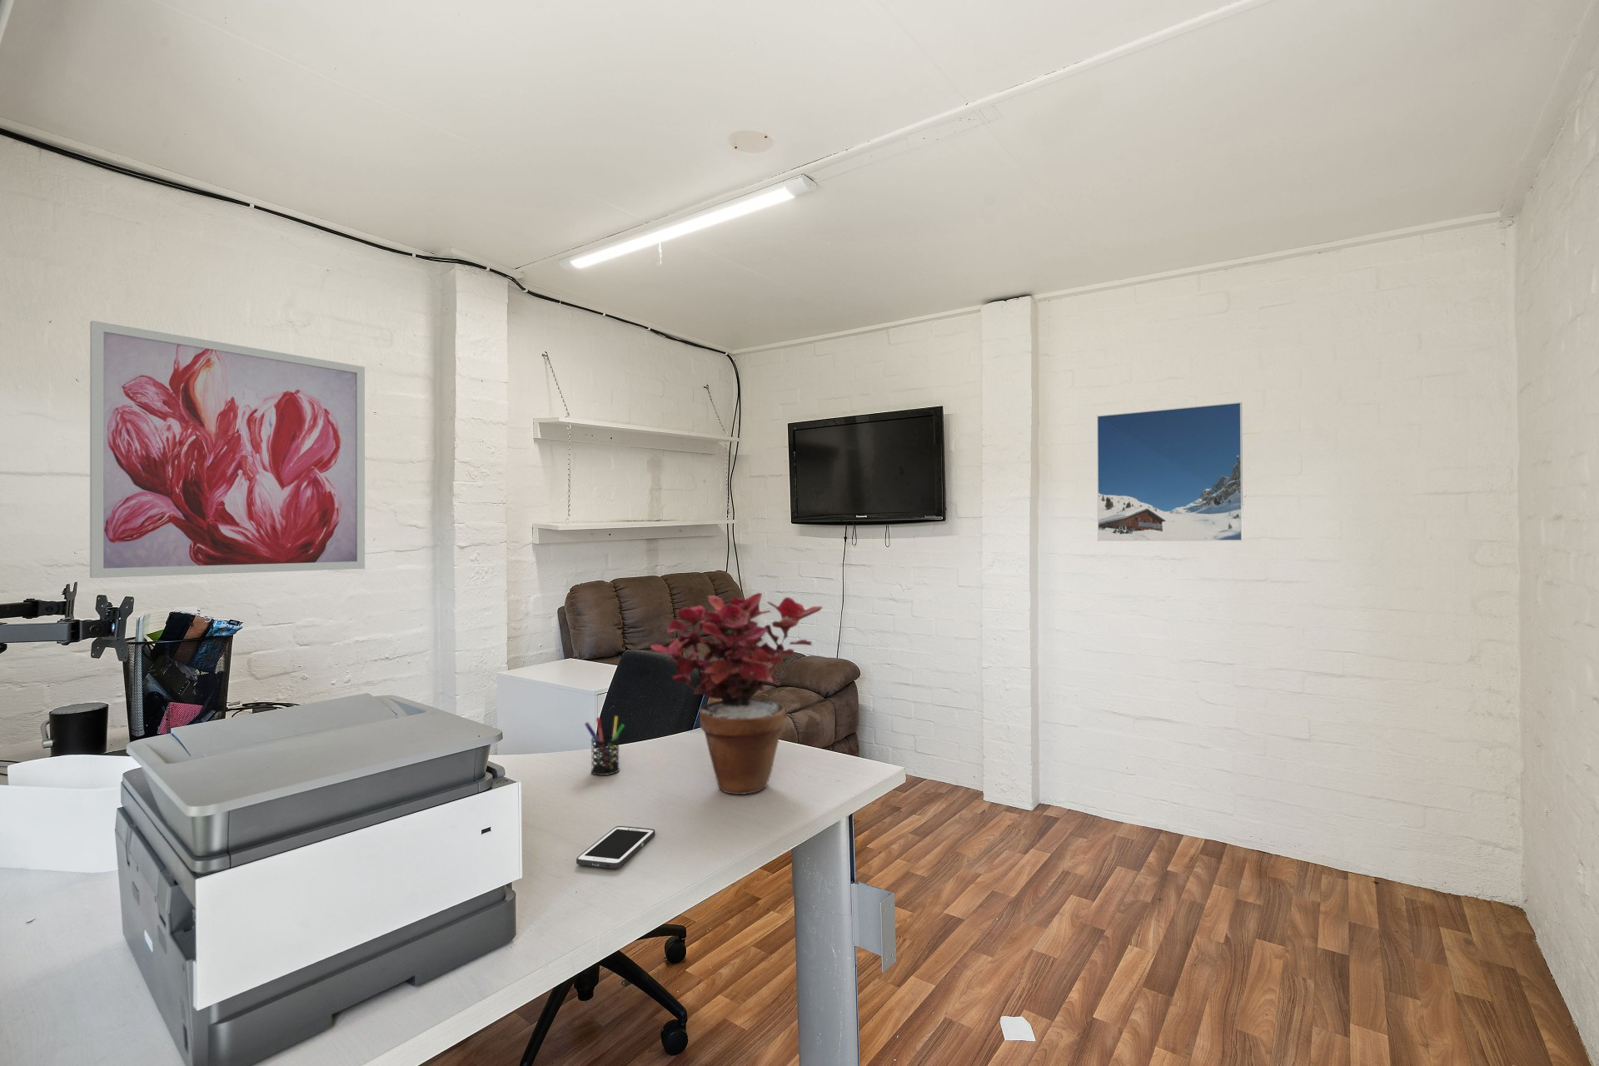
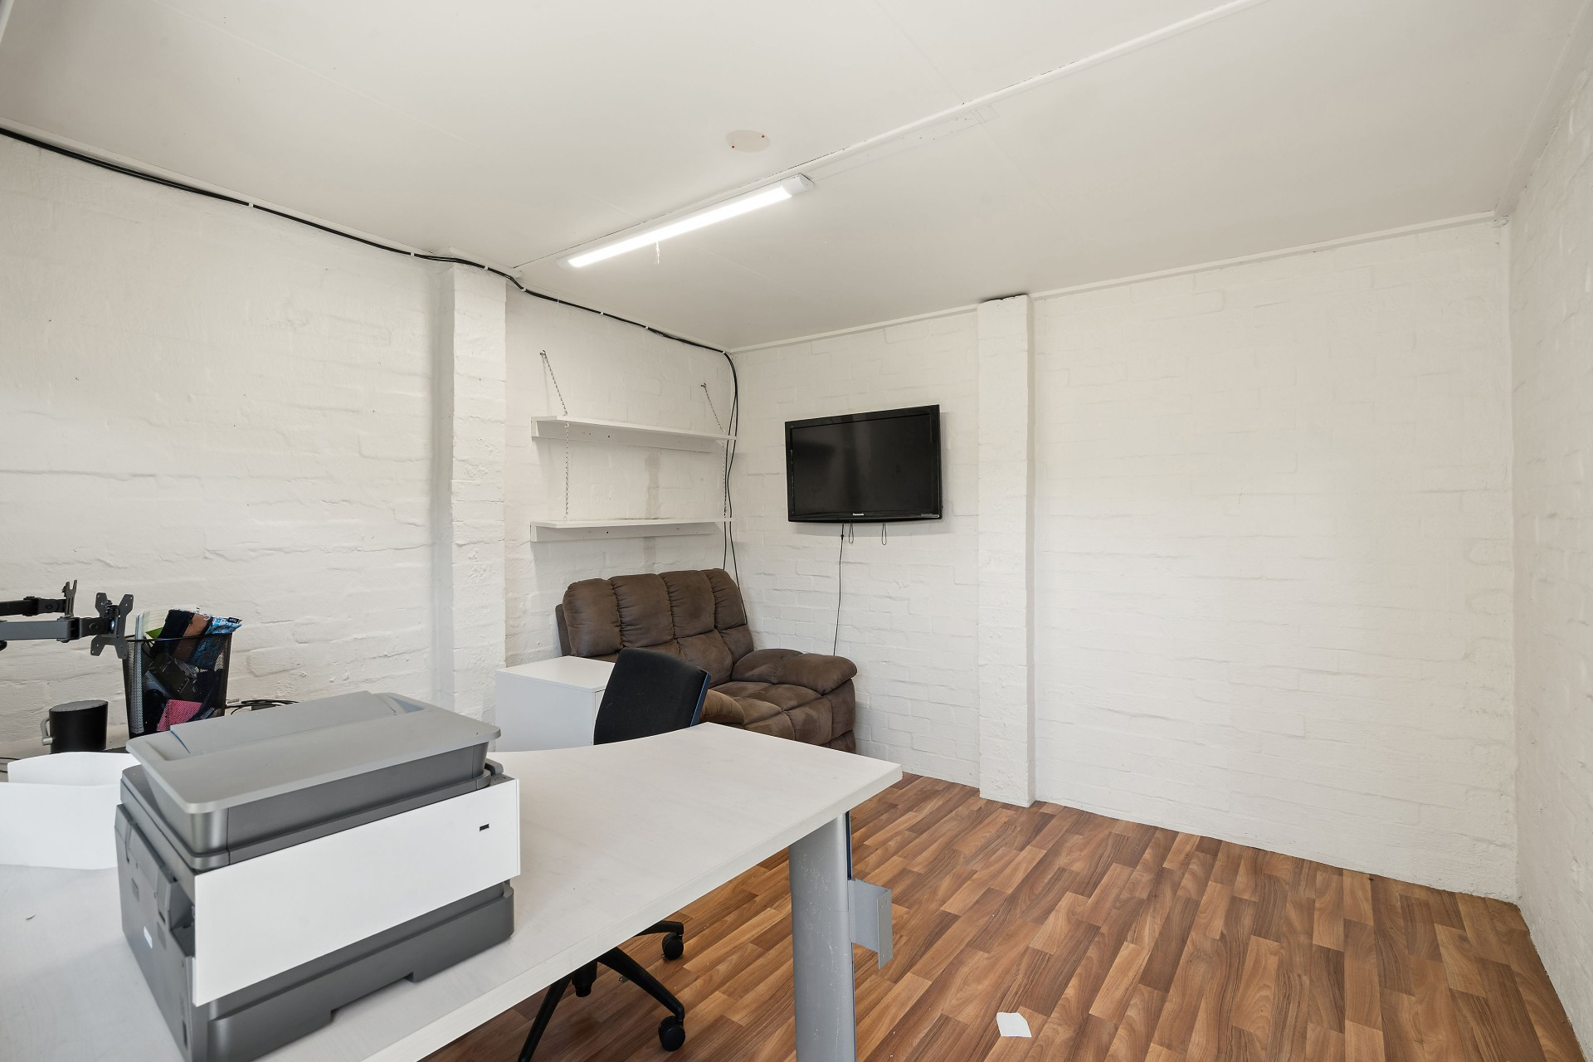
- pen holder [584,715,626,776]
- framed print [1096,401,1243,541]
- wall art [89,320,365,578]
- cell phone [576,826,656,870]
- potted plant [650,592,823,795]
